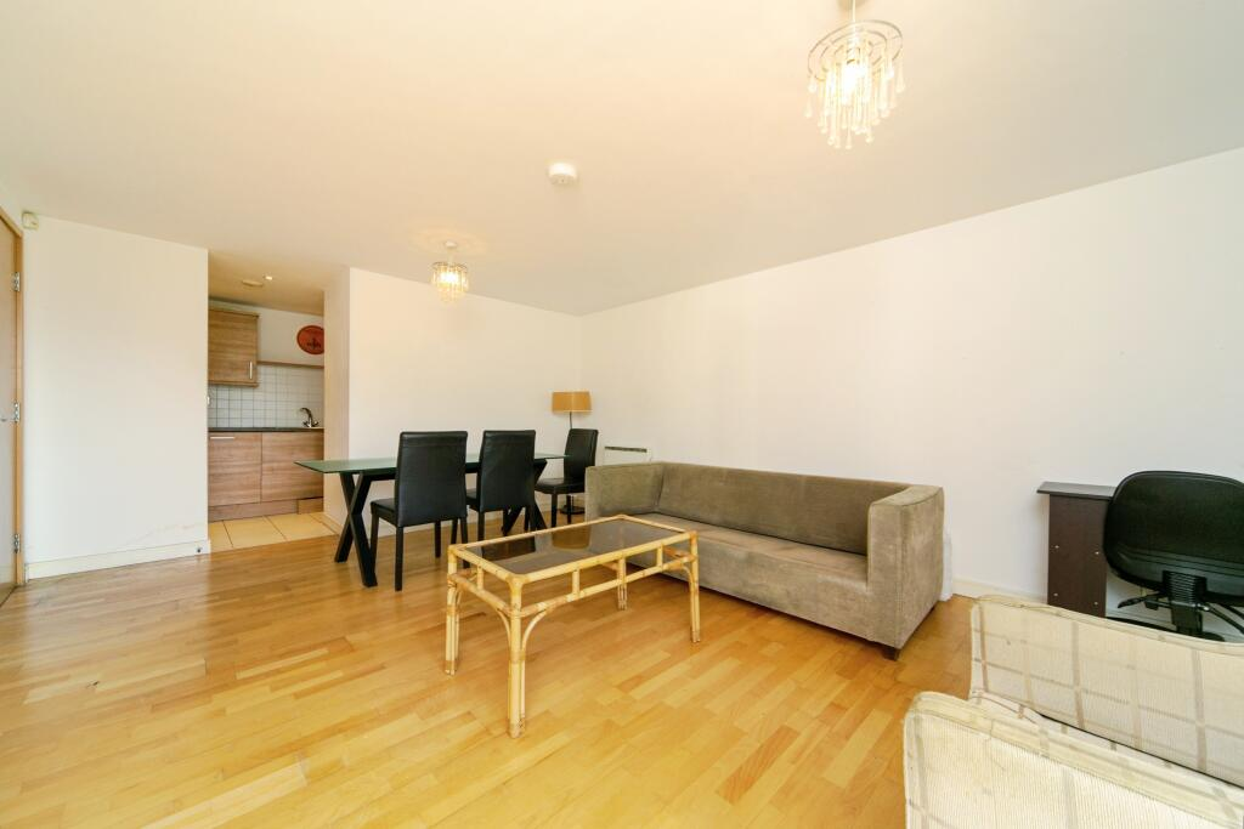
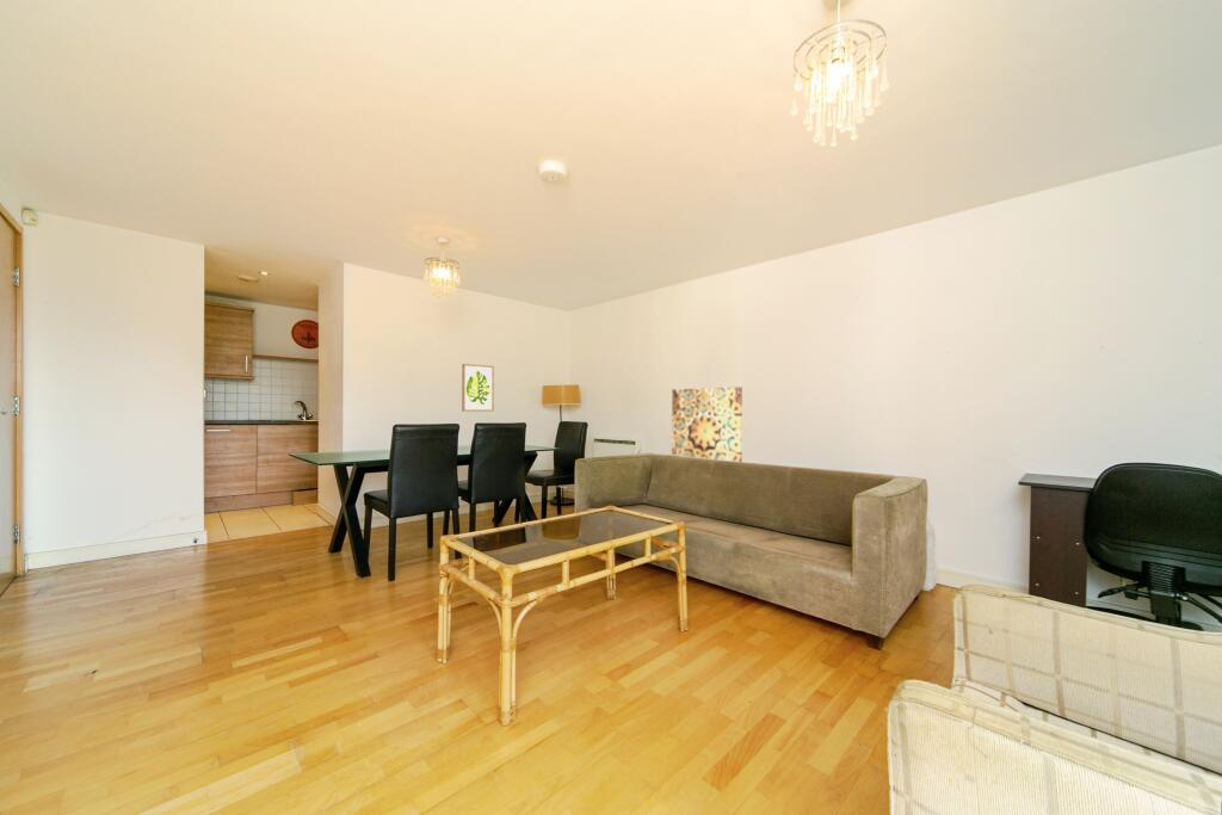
+ wall art [671,385,743,463]
+ wall art [461,363,495,413]
